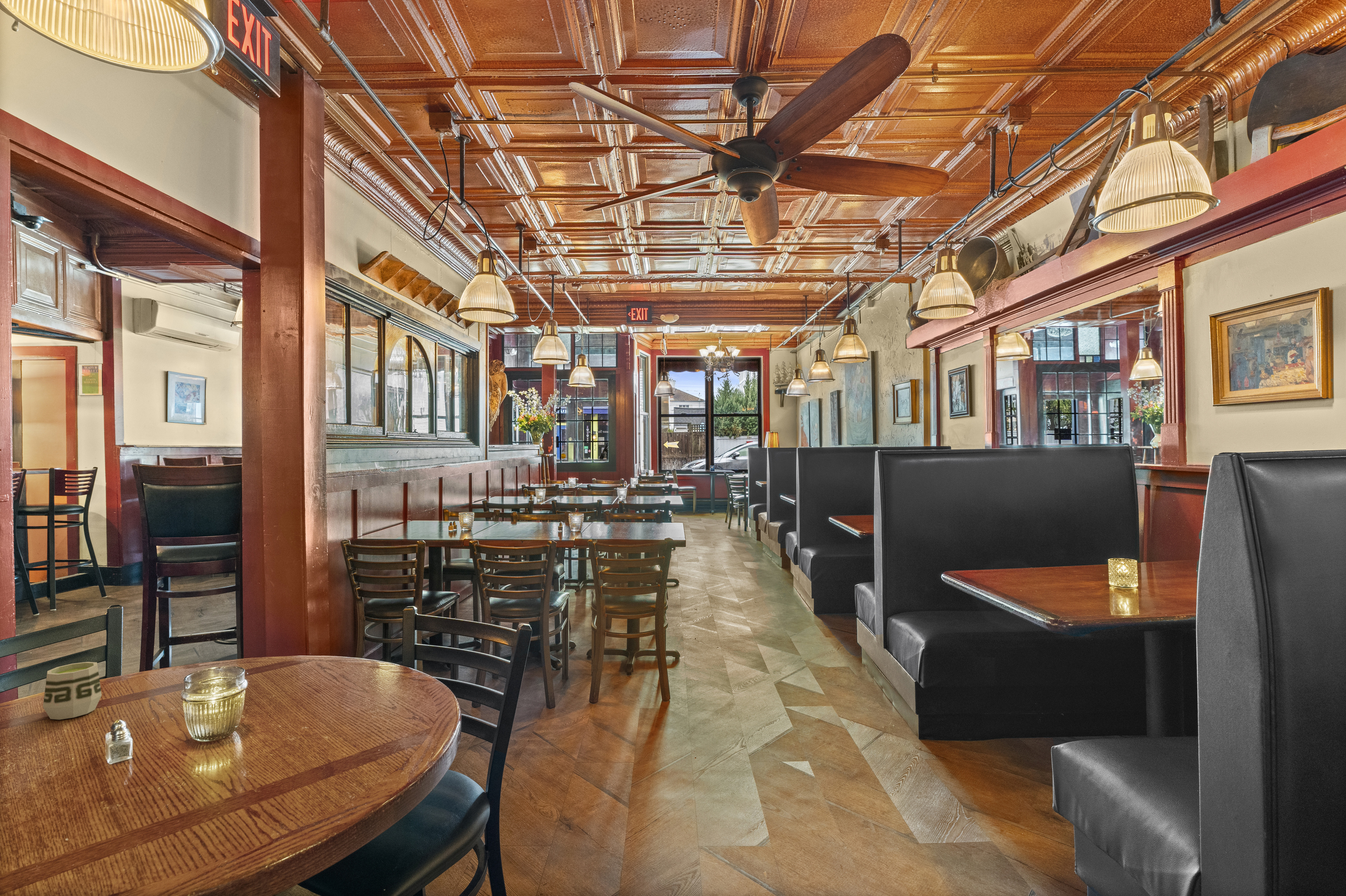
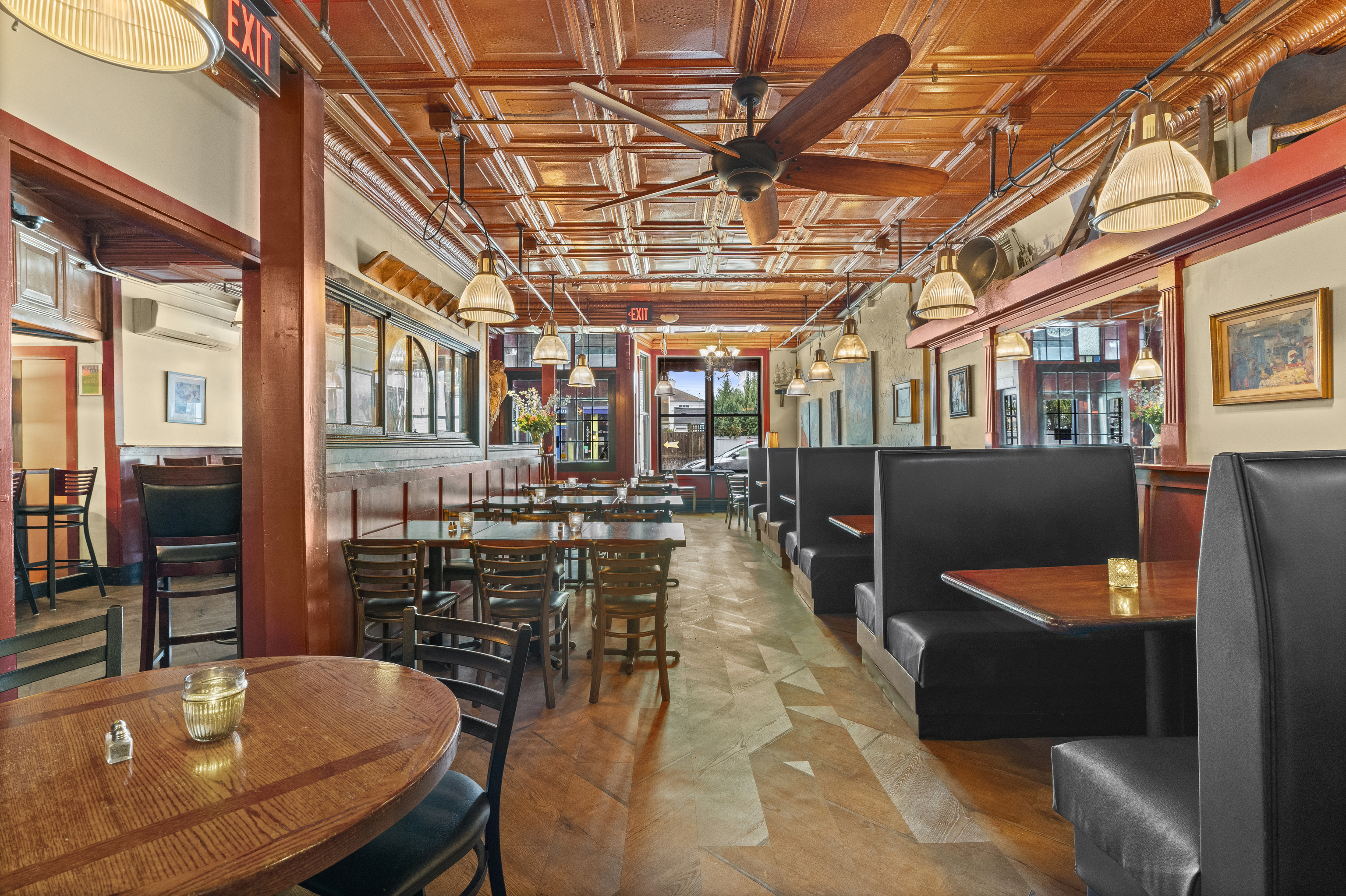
- cup [43,661,102,720]
